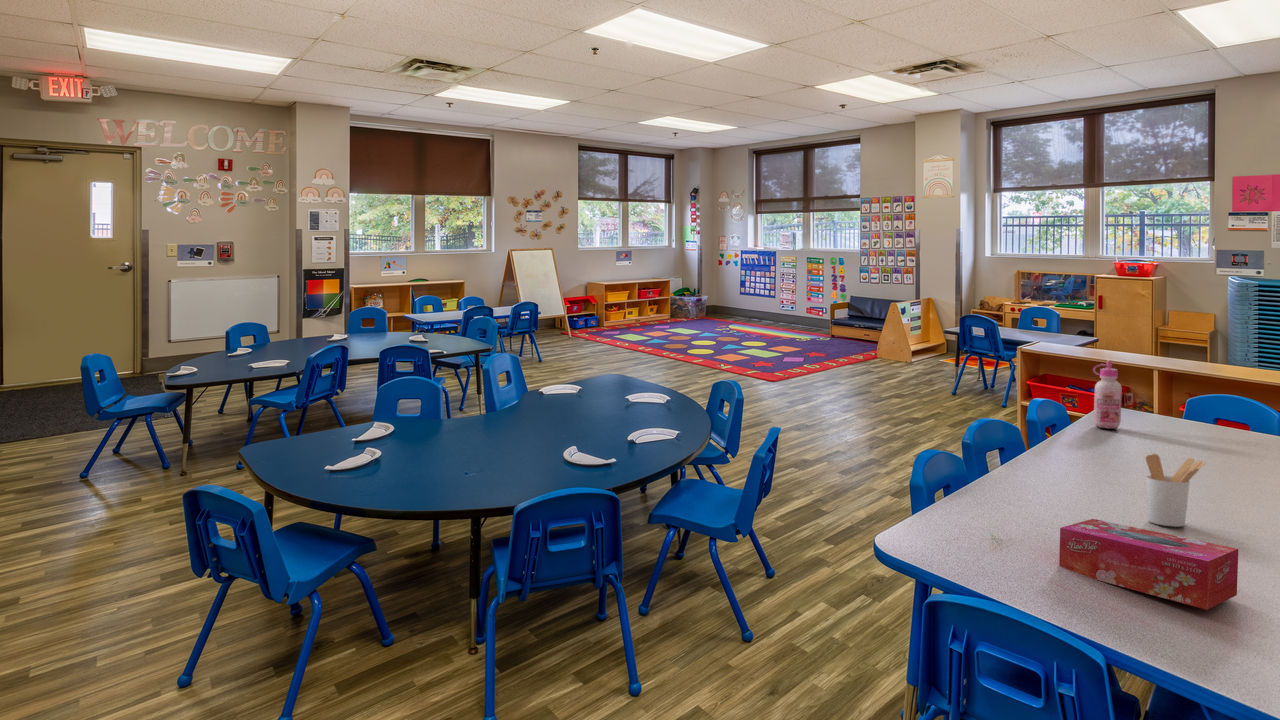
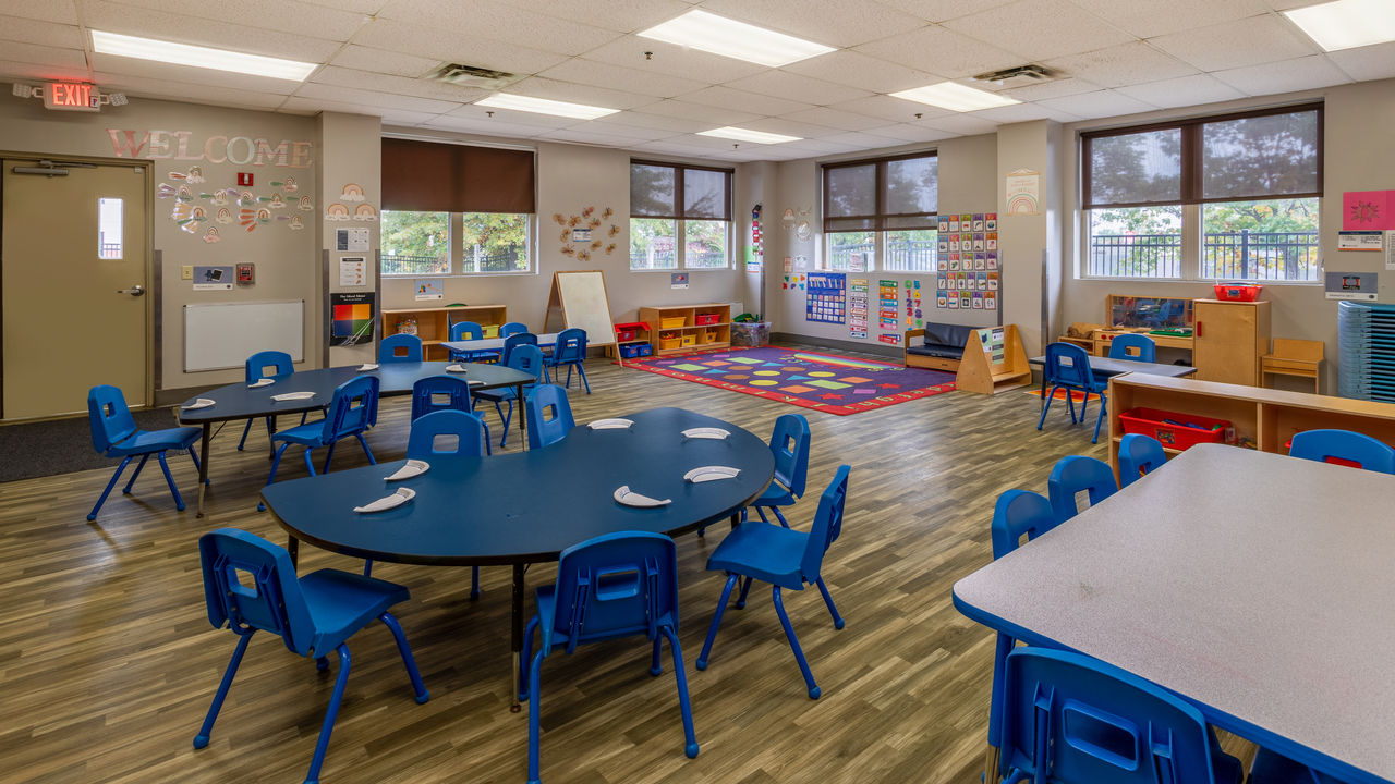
- tissue box [1058,518,1239,611]
- glue bottle [1092,359,1123,430]
- utensil holder [1145,453,1207,528]
